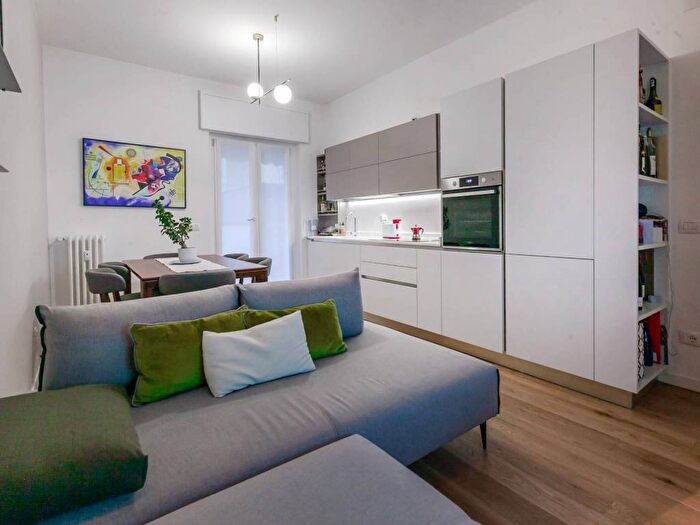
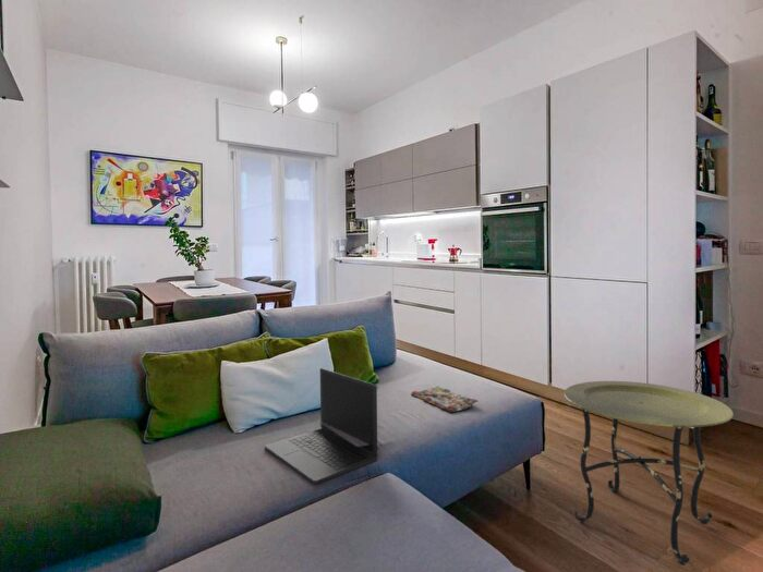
+ side table [562,380,735,567]
+ magazine [410,386,479,414]
+ laptop [264,367,378,485]
